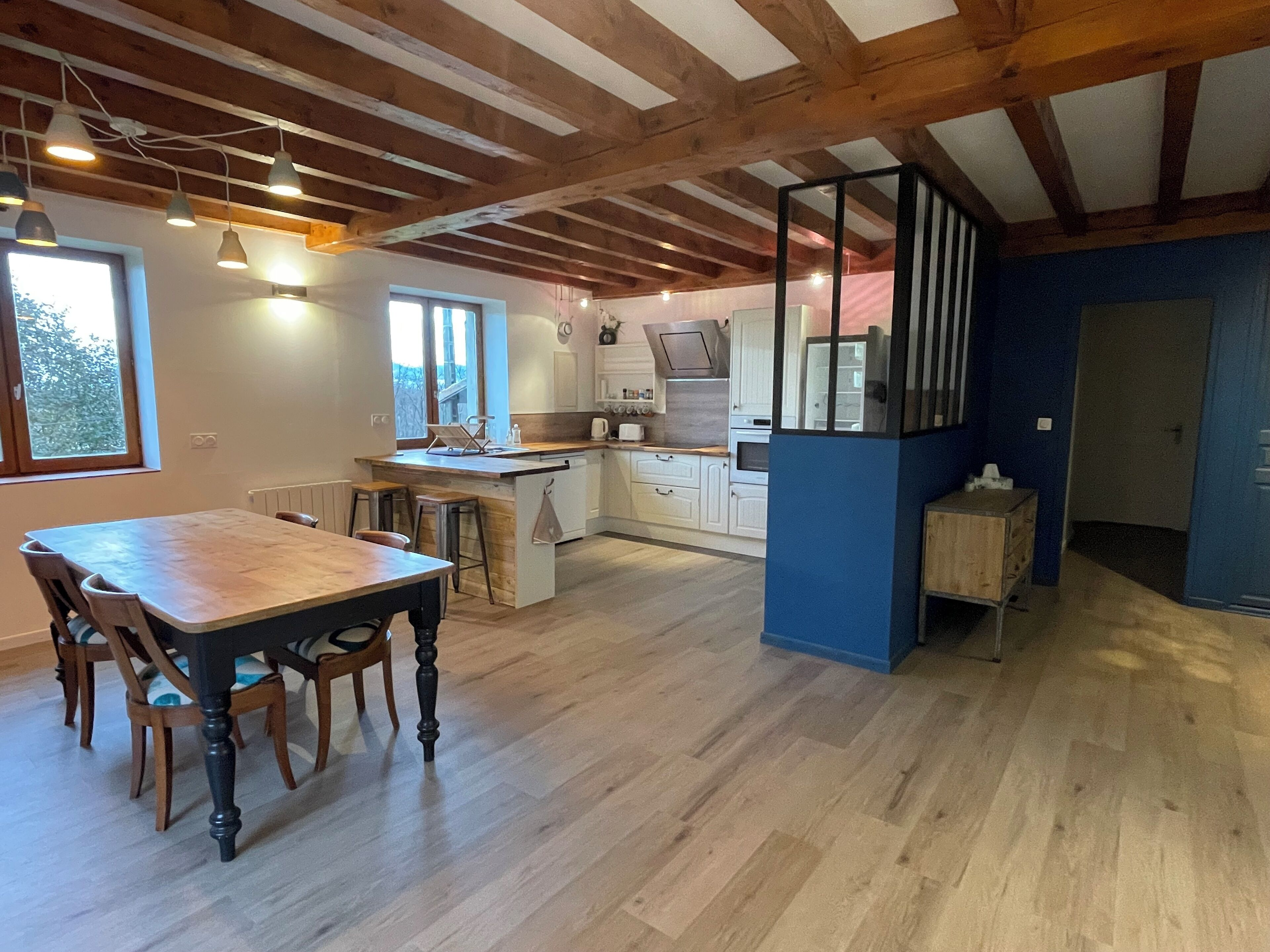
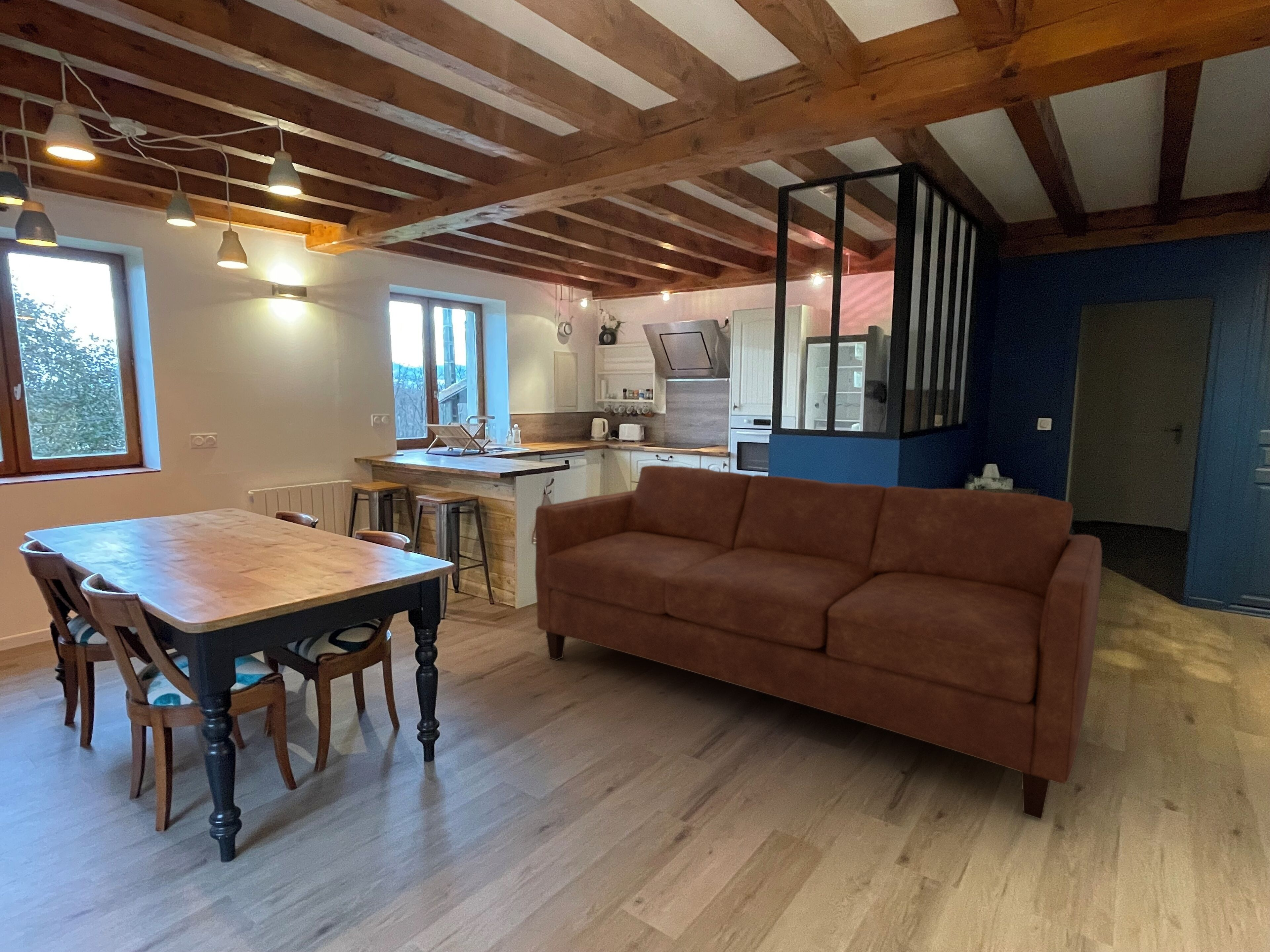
+ sofa [535,465,1102,820]
